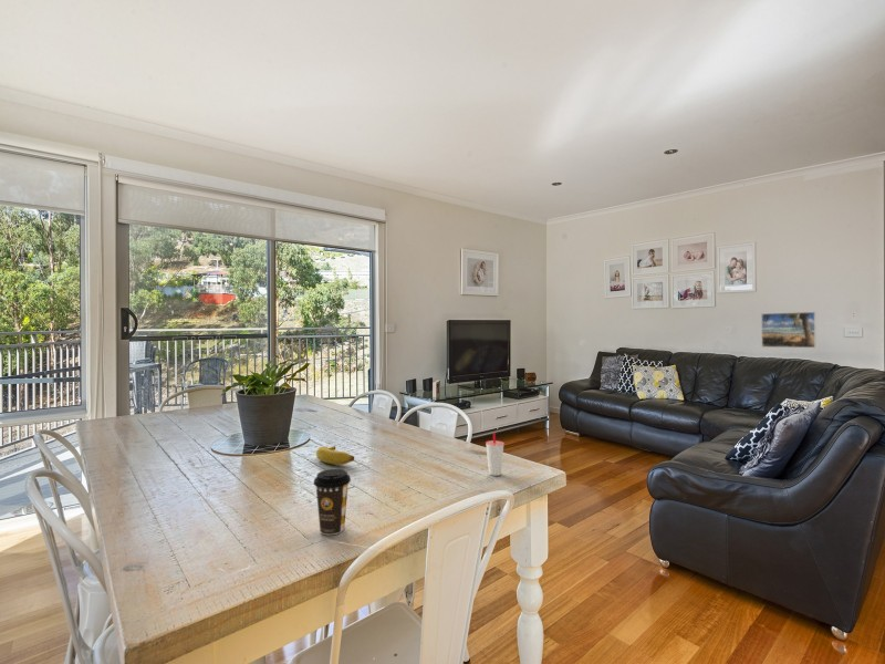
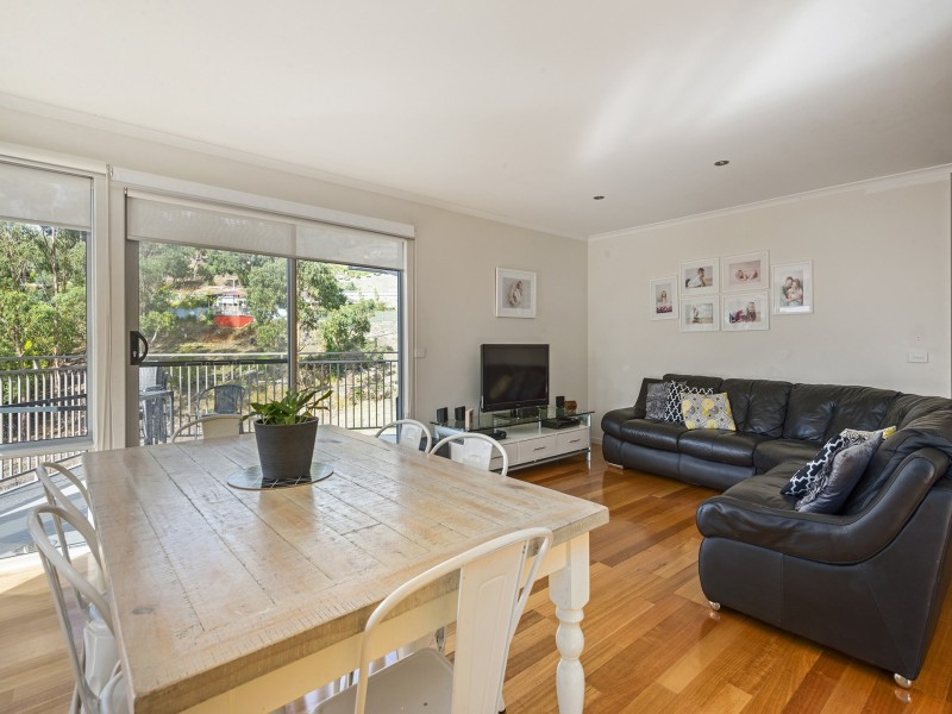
- cup [485,432,506,477]
- coffee cup [312,468,352,536]
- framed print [760,311,816,349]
- banana [315,445,355,466]
